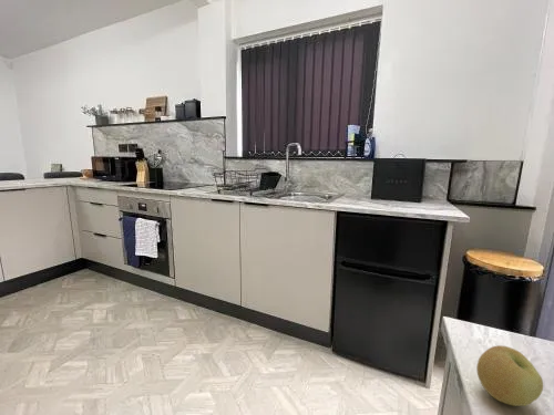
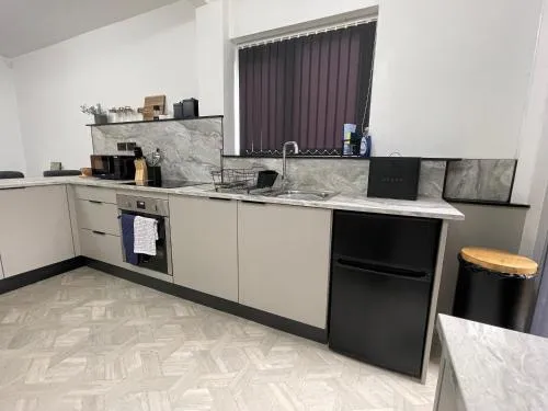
- apple [475,344,544,407]
